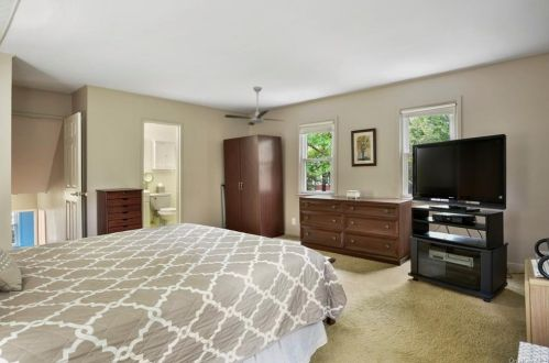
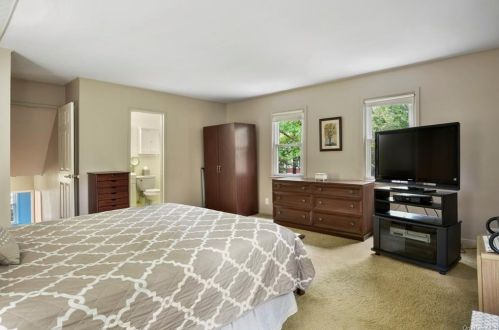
- ceiling fan [223,86,284,127]
